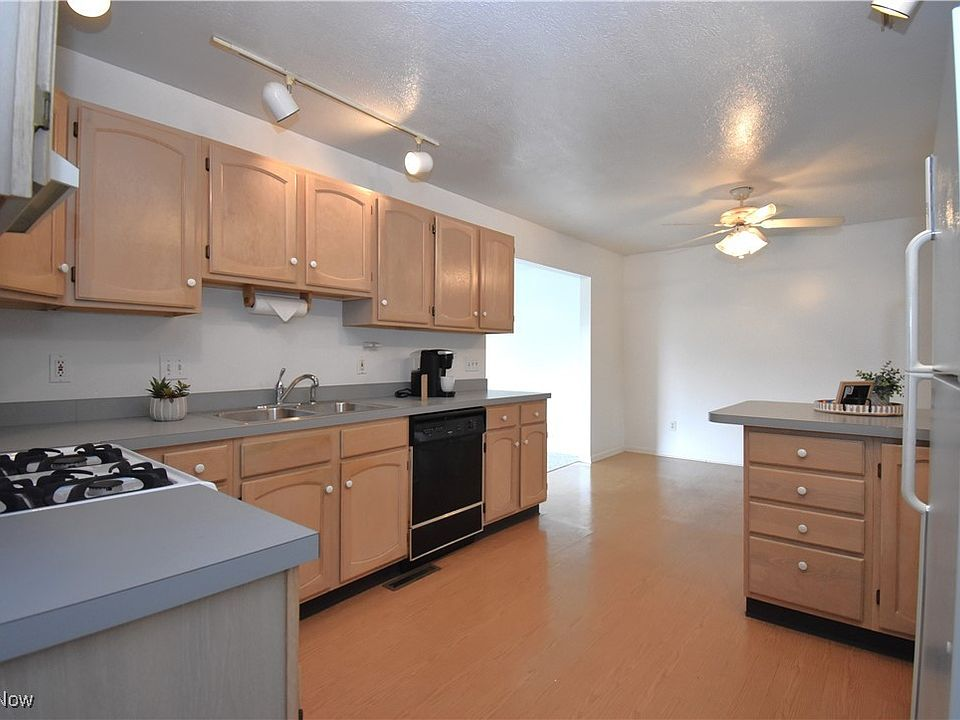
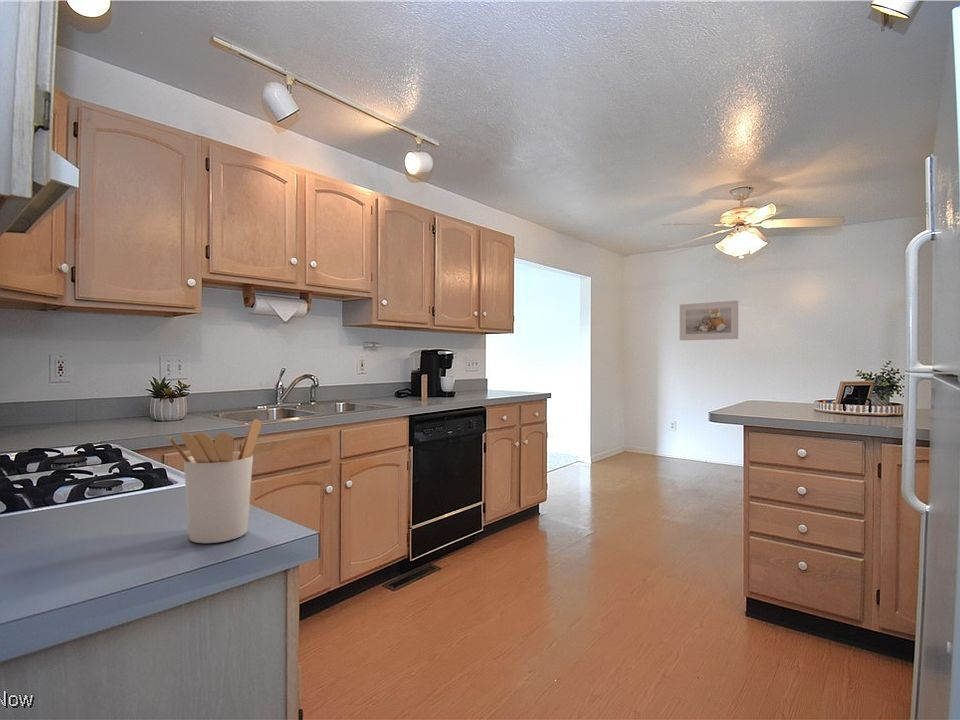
+ utensil holder [168,418,262,544]
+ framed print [679,299,739,341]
